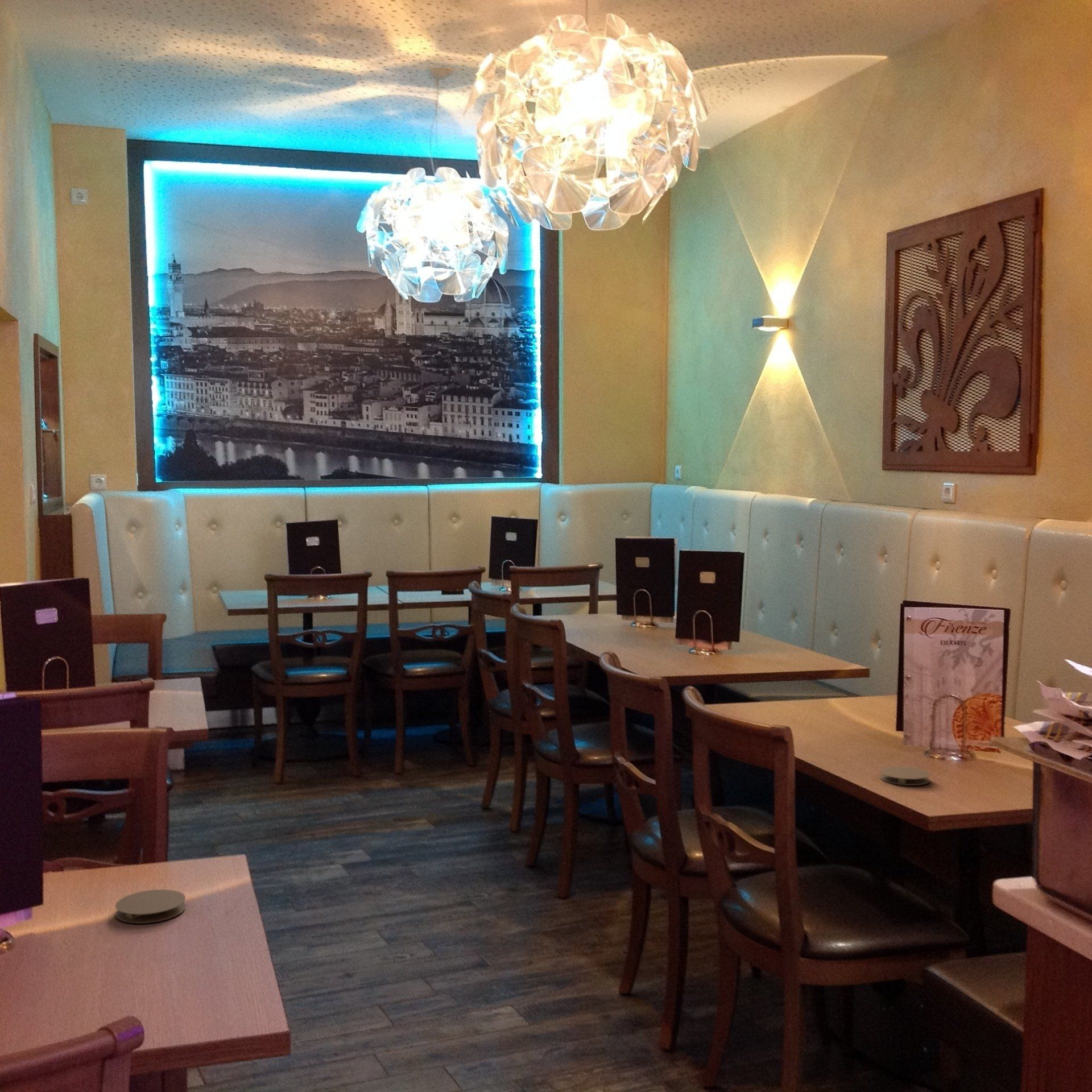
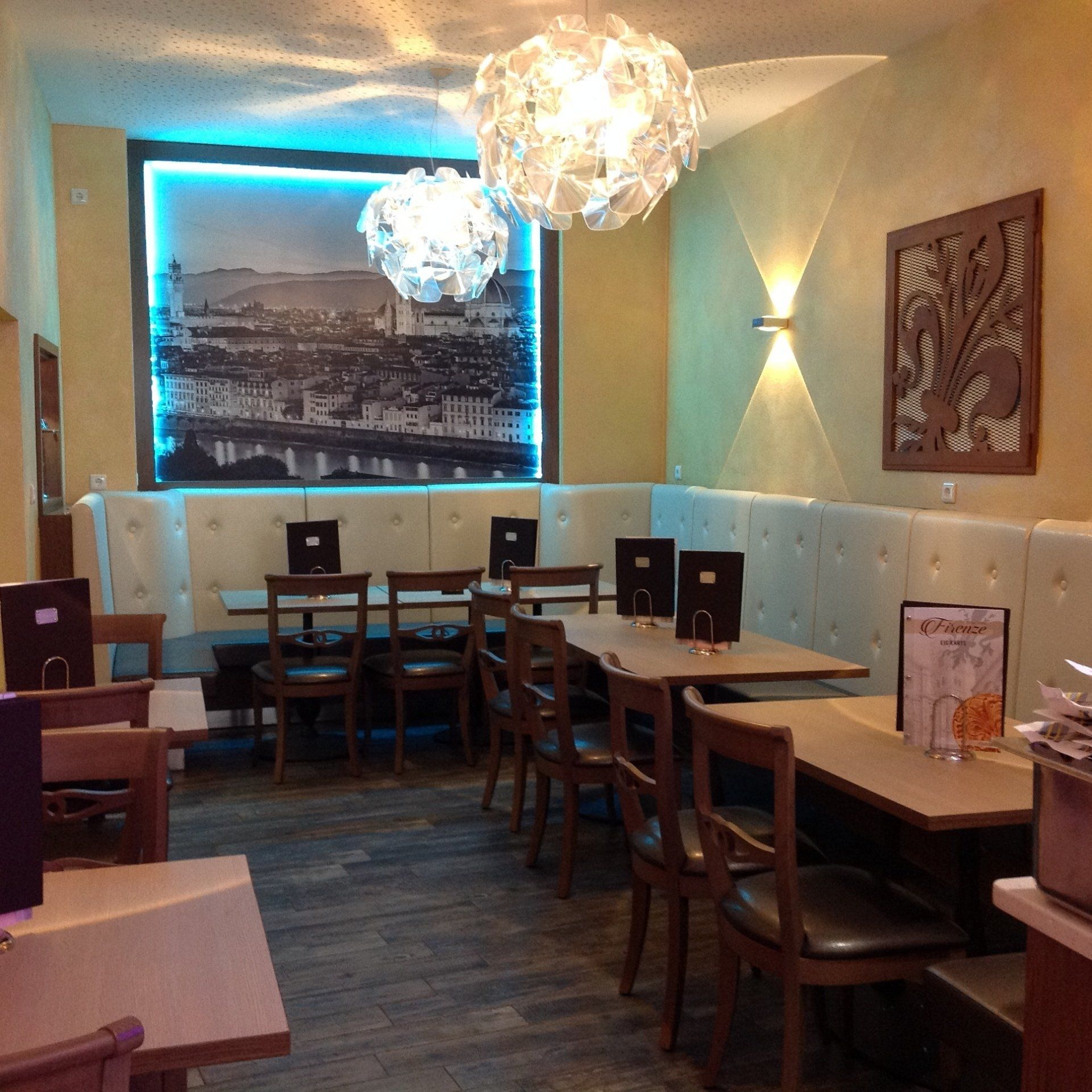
- coaster [115,889,187,924]
- coaster [879,766,930,786]
